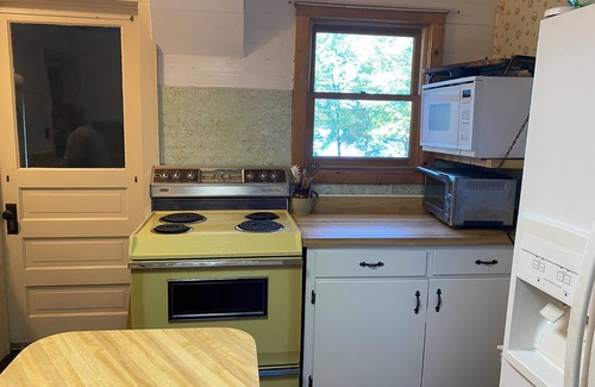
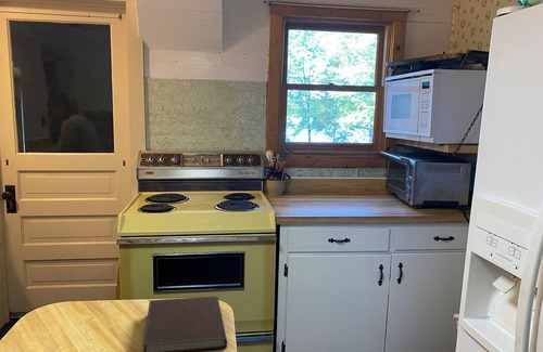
+ notebook [141,296,228,352]
